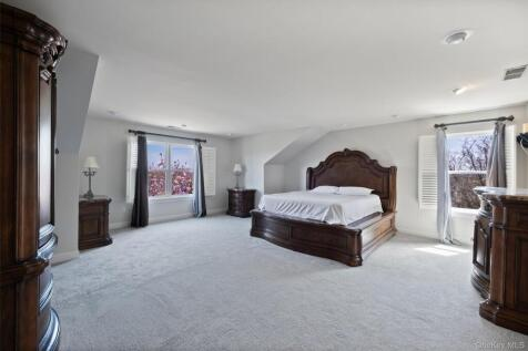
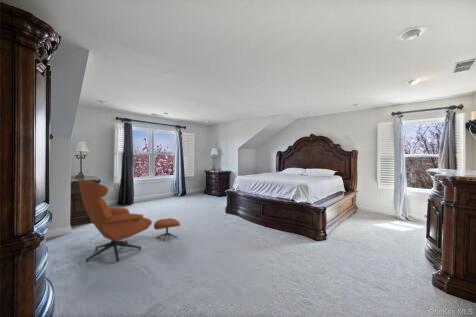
+ armchair [78,178,181,263]
